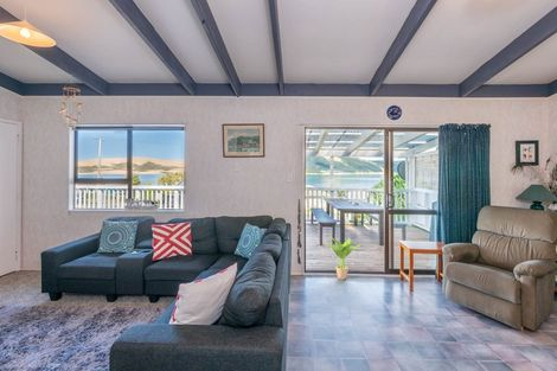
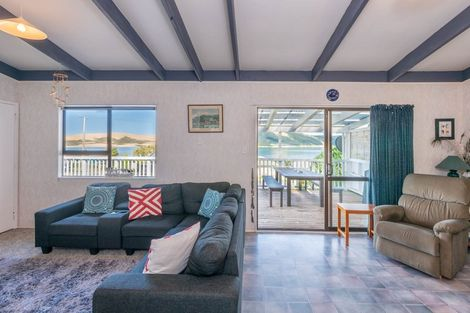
- potted plant [324,235,361,281]
